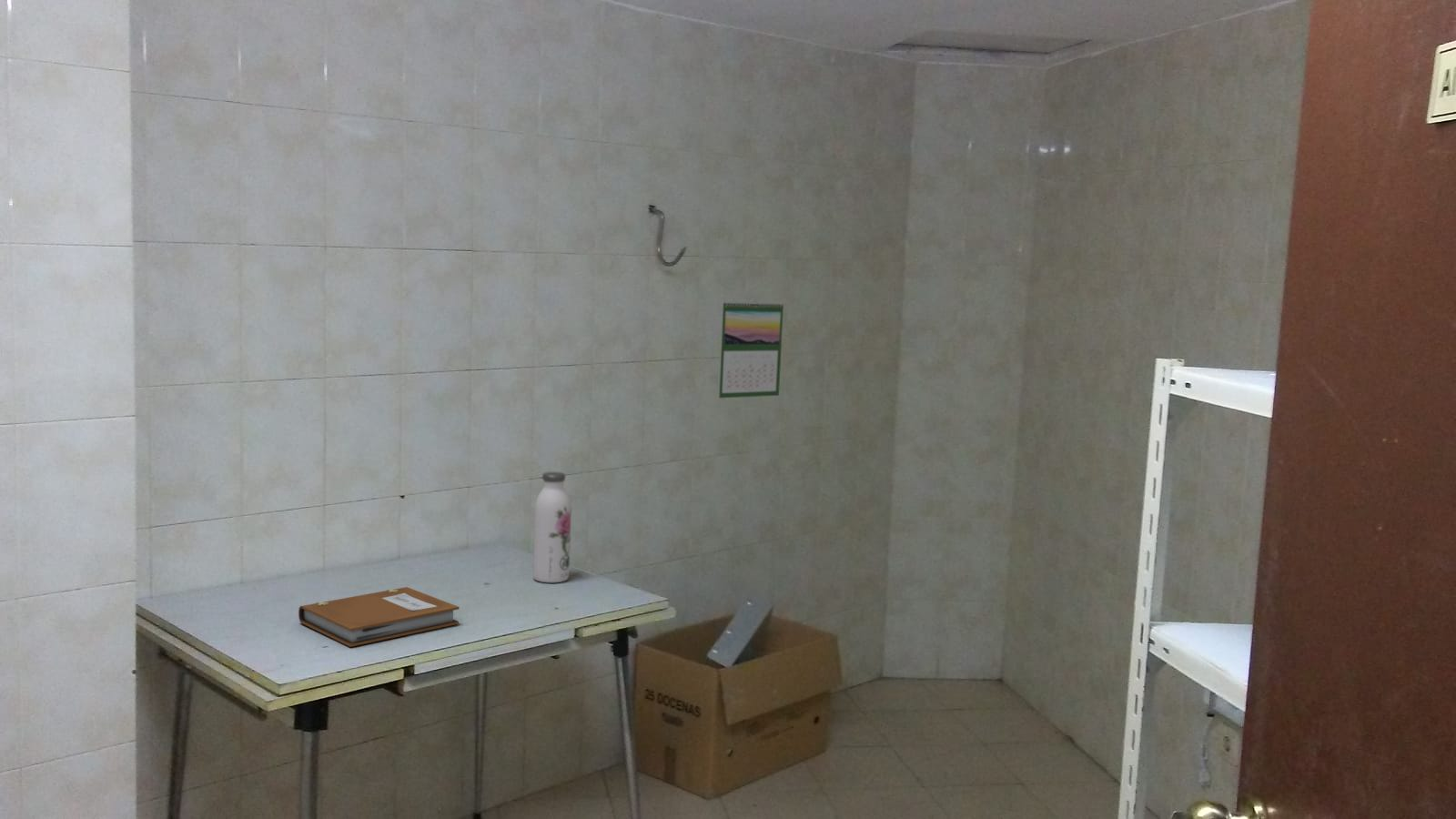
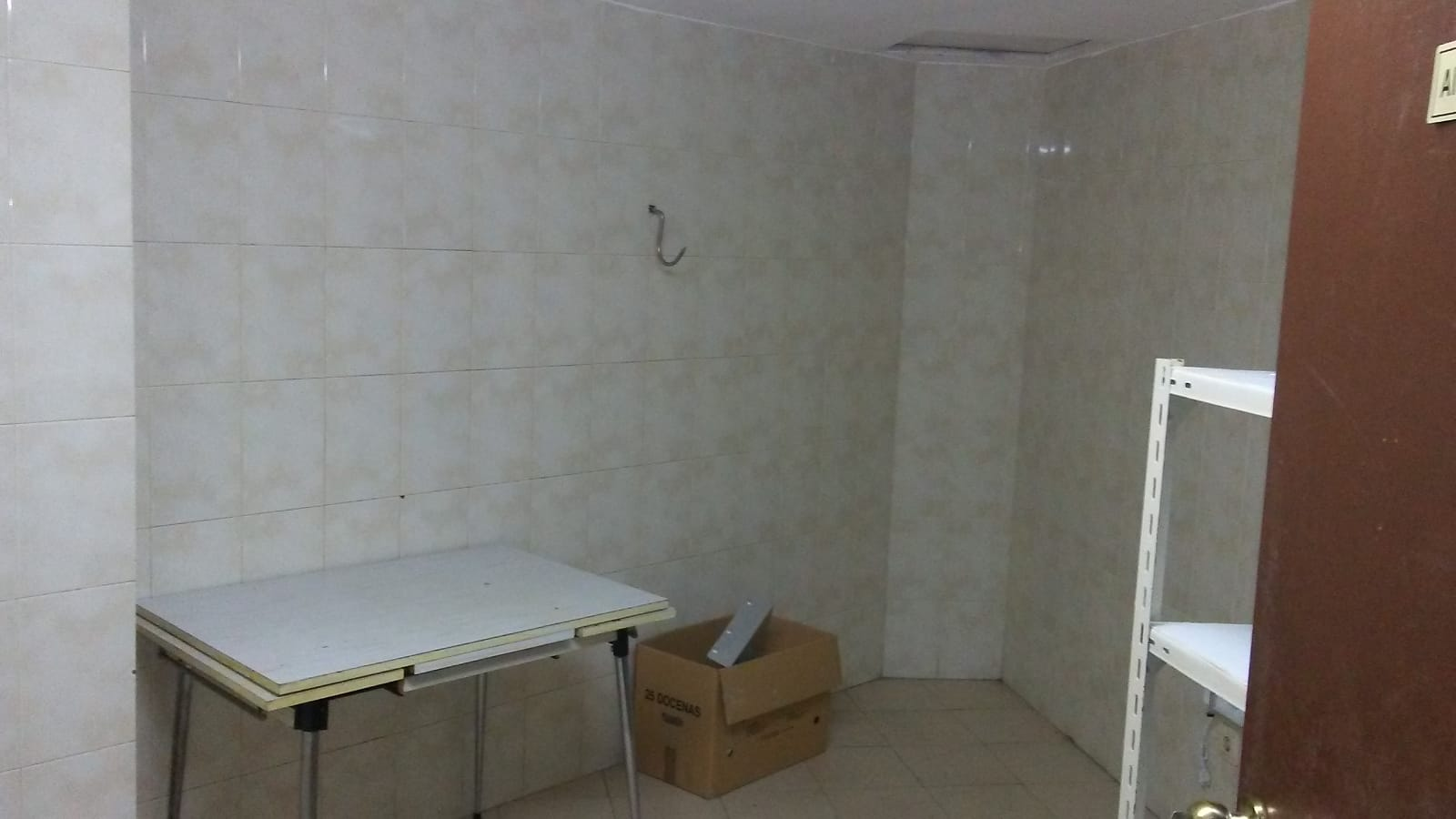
- calendar [717,298,784,399]
- water bottle [532,471,571,583]
- notebook [298,586,460,648]
